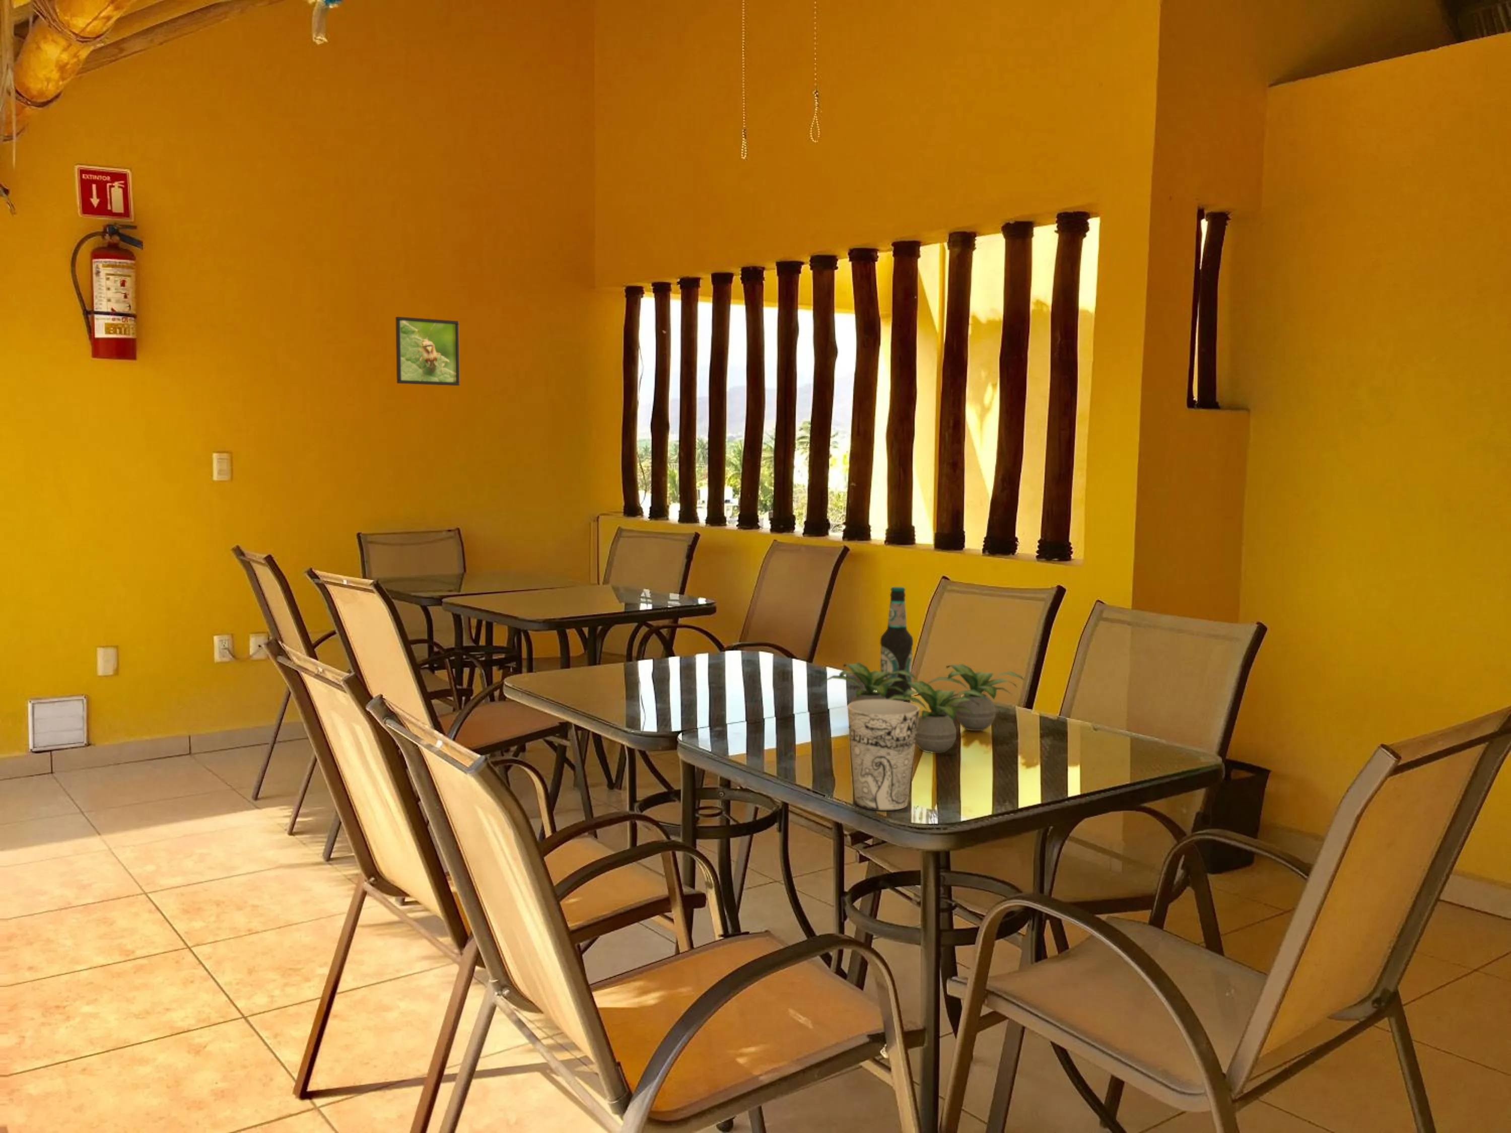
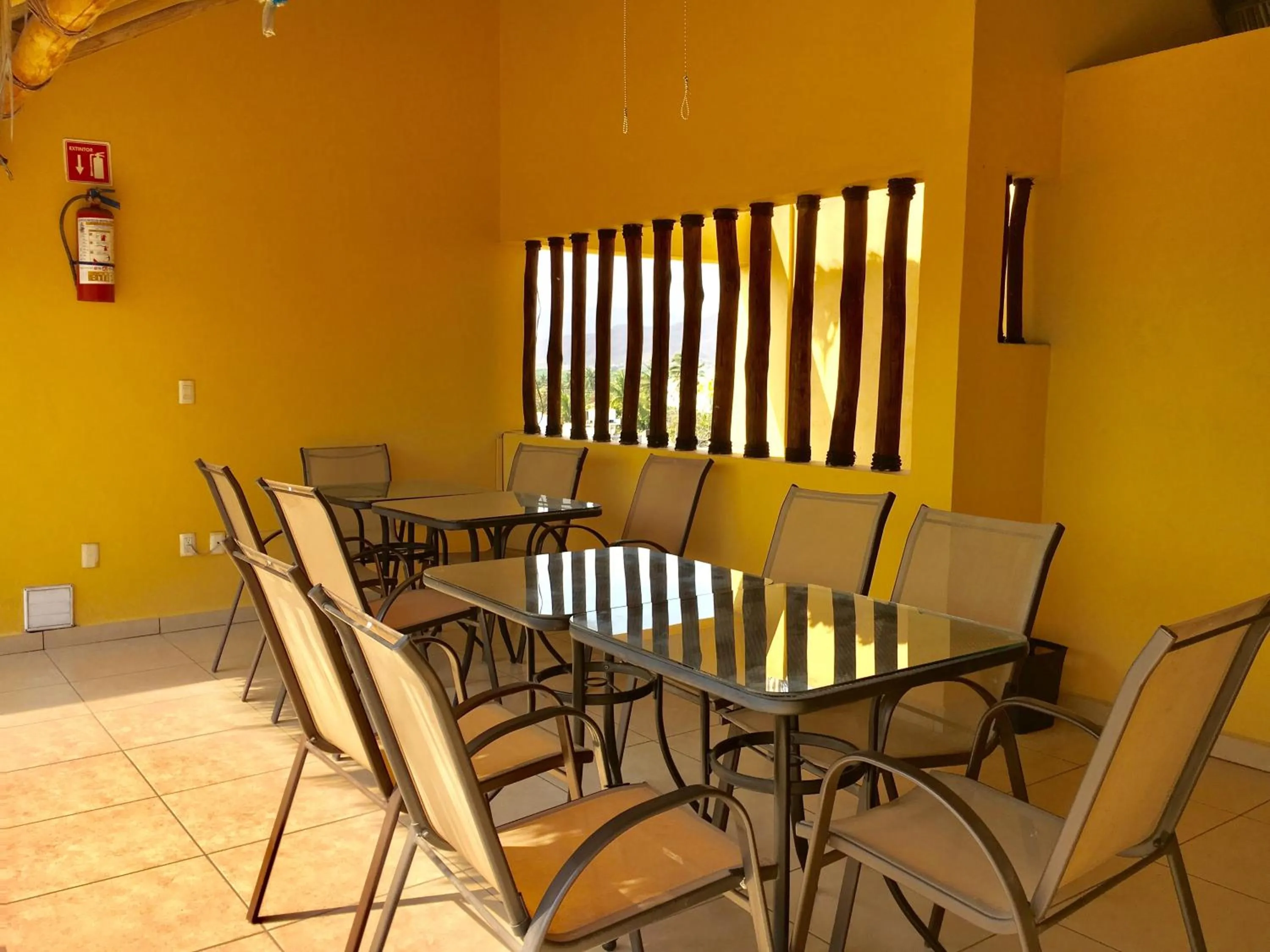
- potted plant [820,662,1026,753]
- bottle [879,587,914,701]
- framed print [395,317,460,387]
- cup [847,700,920,812]
